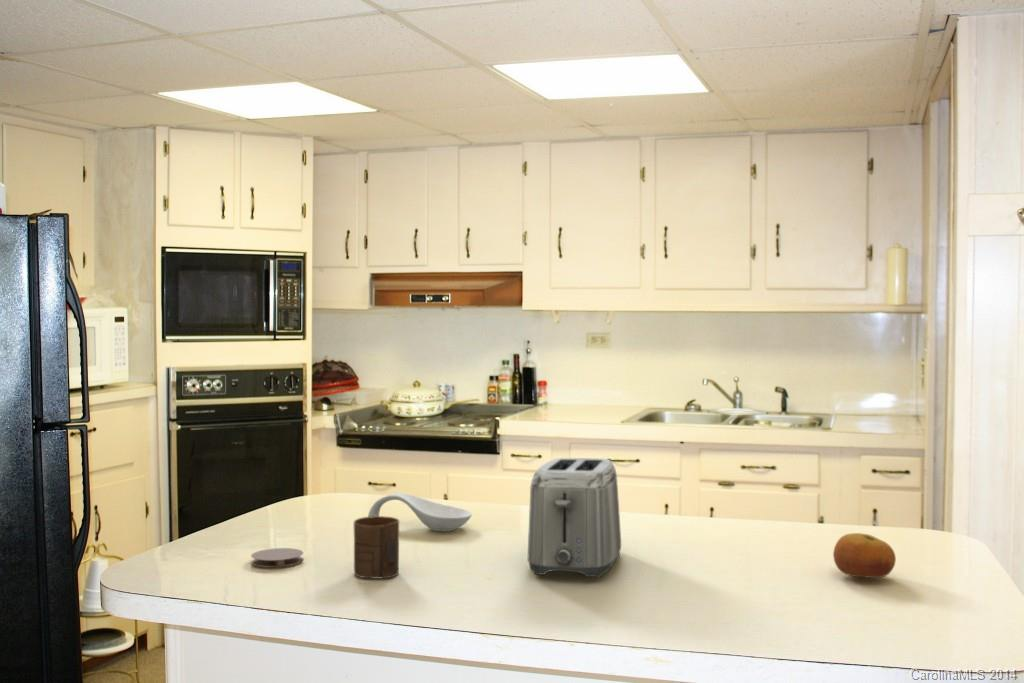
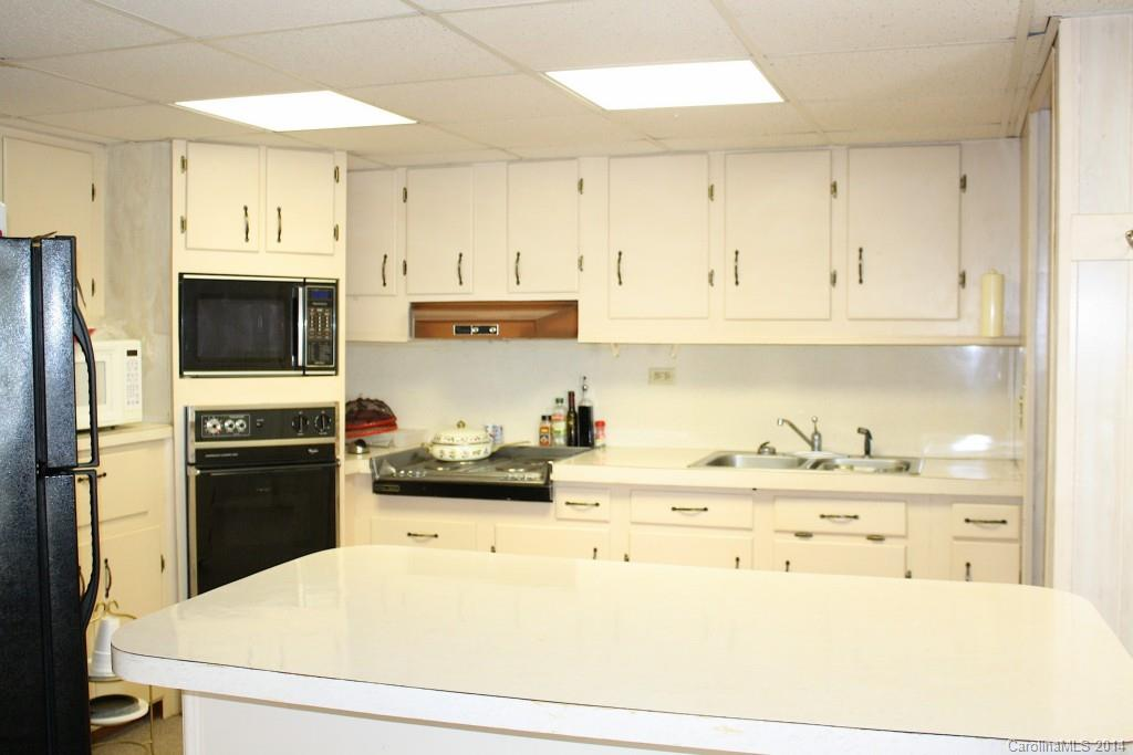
- coaster [250,547,304,568]
- toaster [526,457,622,578]
- spoon rest [367,492,473,532]
- fruit [832,532,897,579]
- cup [353,515,400,580]
